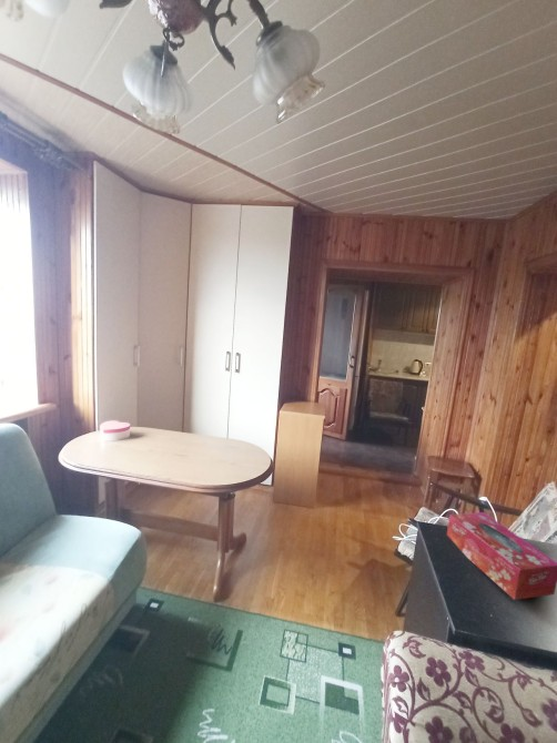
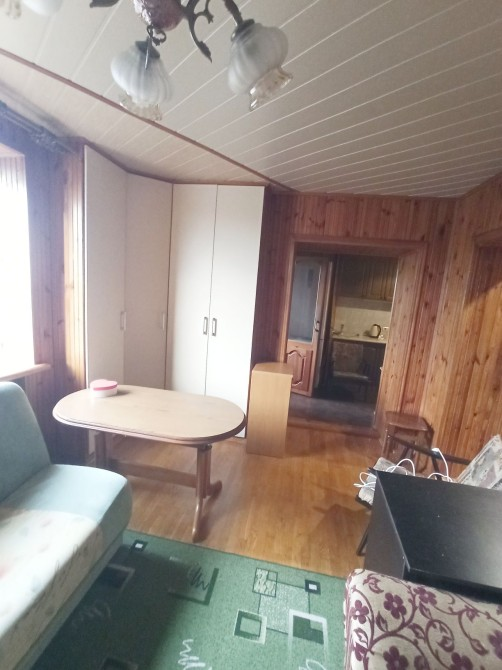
- tissue box [446,511,557,601]
